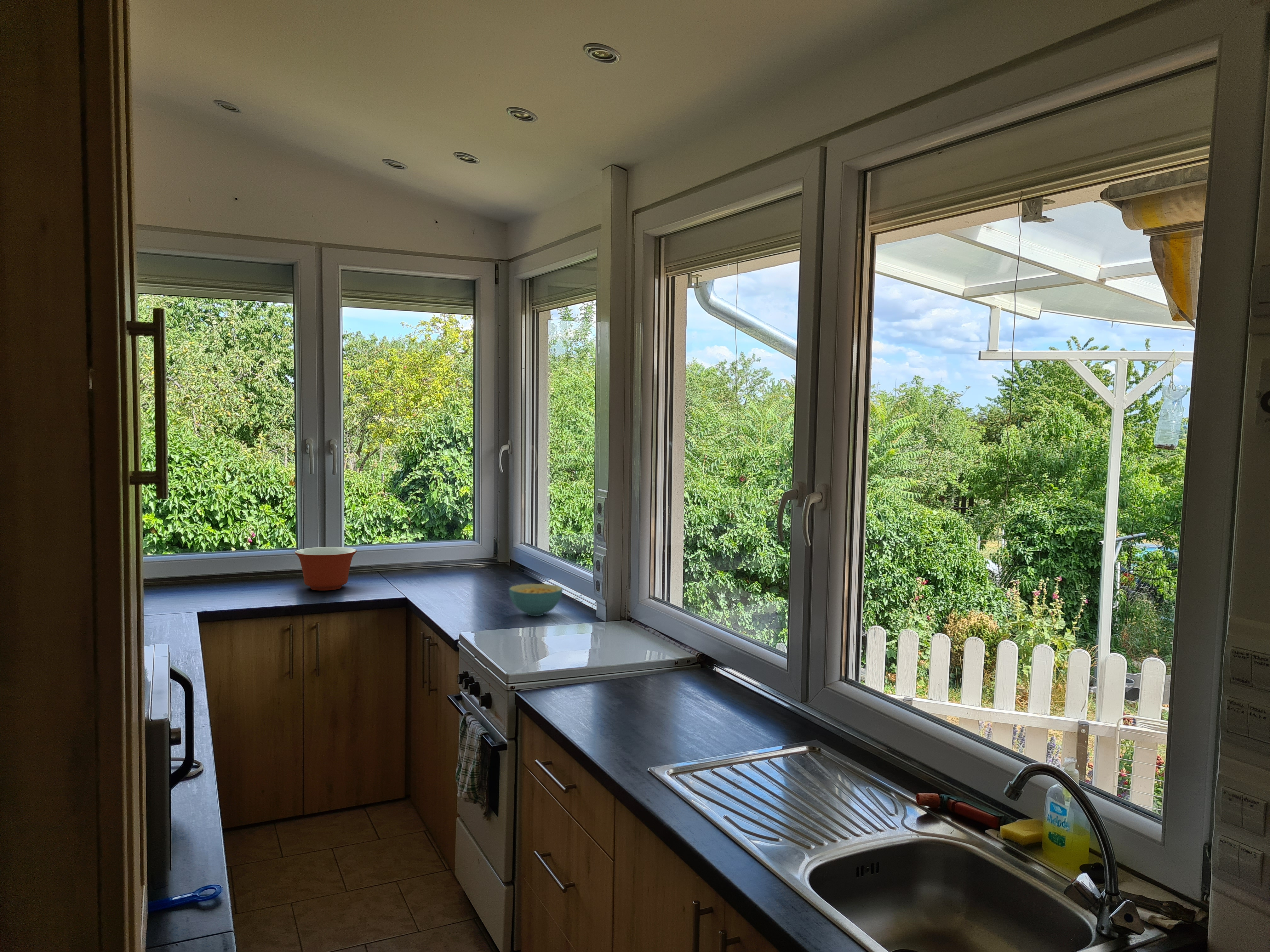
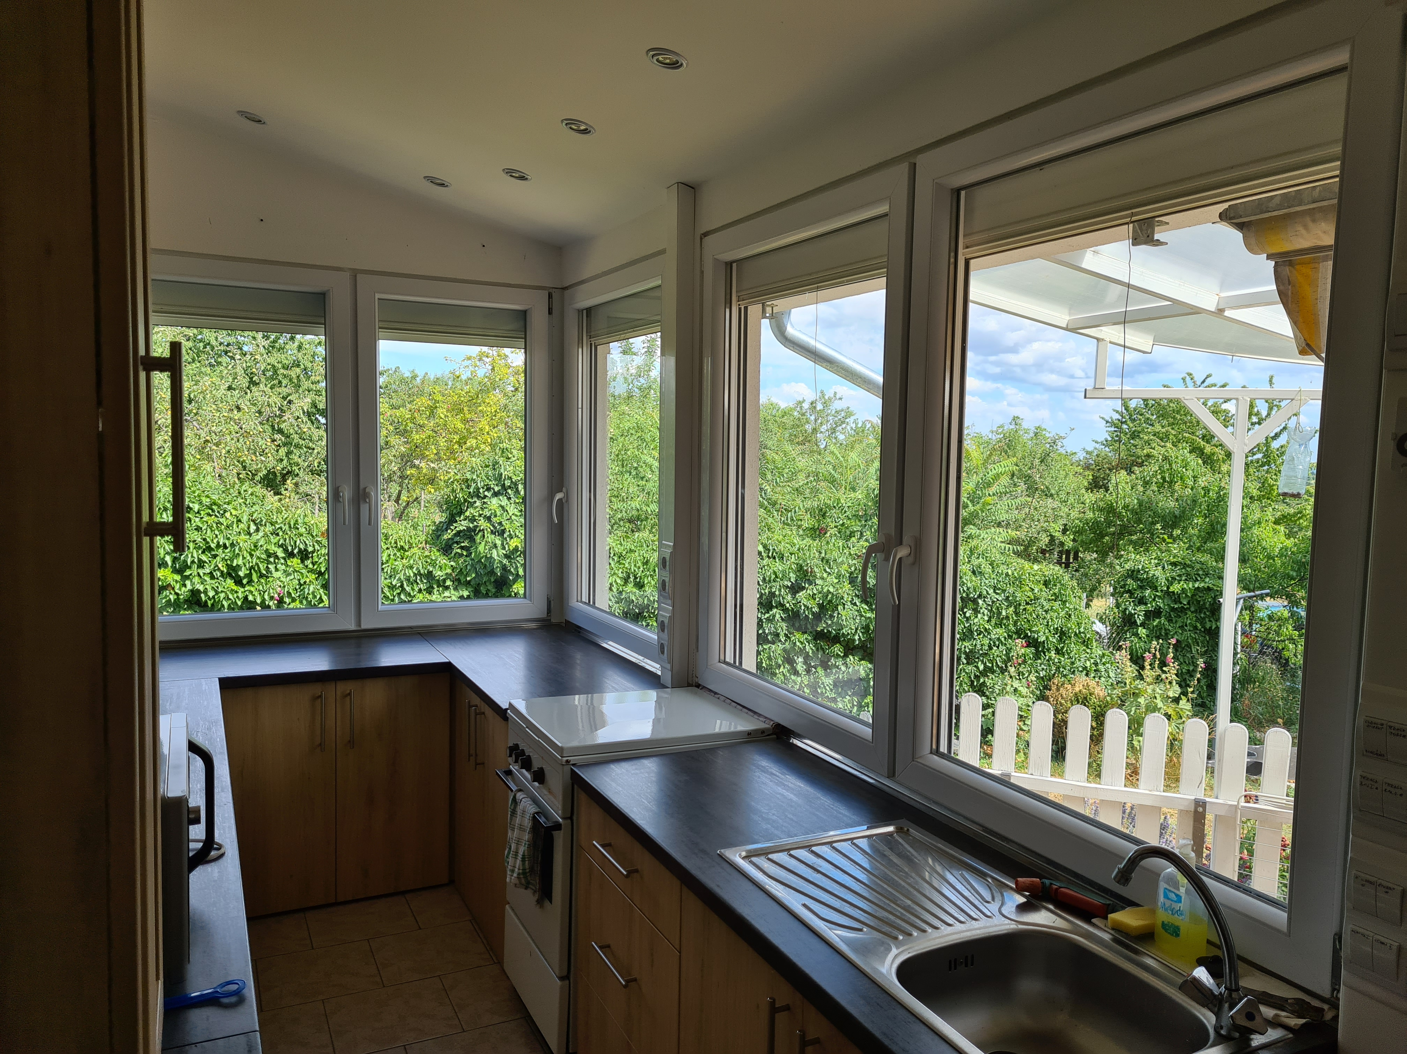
- mixing bowl [295,547,357,591]
- cereal bowl [509,583,563,616]
